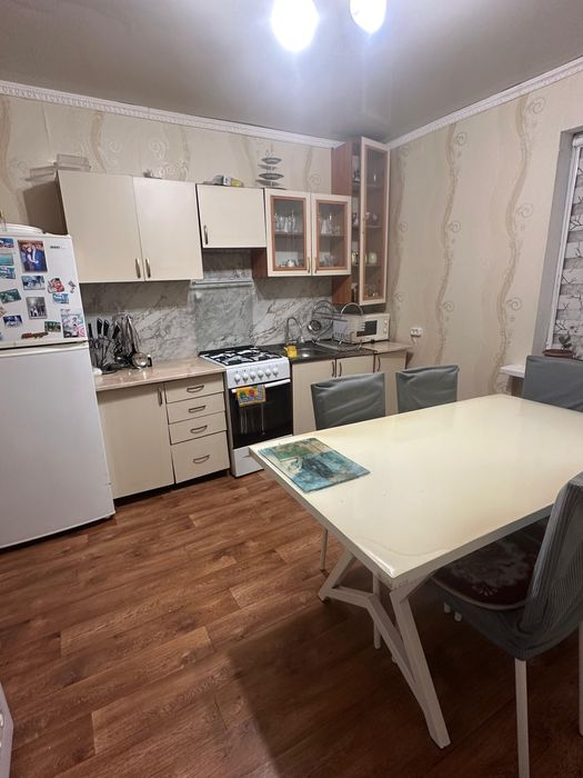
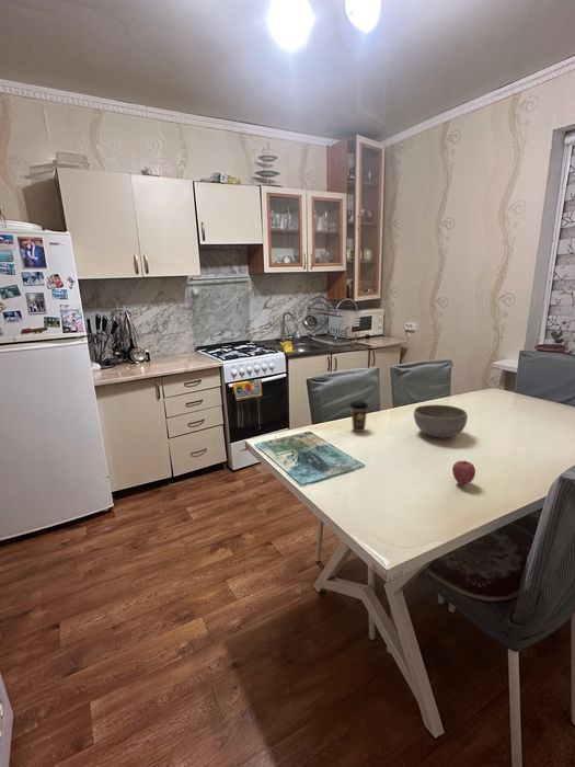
+ fruit [451,460,476,485]
+ bowl [413,403,469,438]
+ coffee cup [348,400,369,433]
